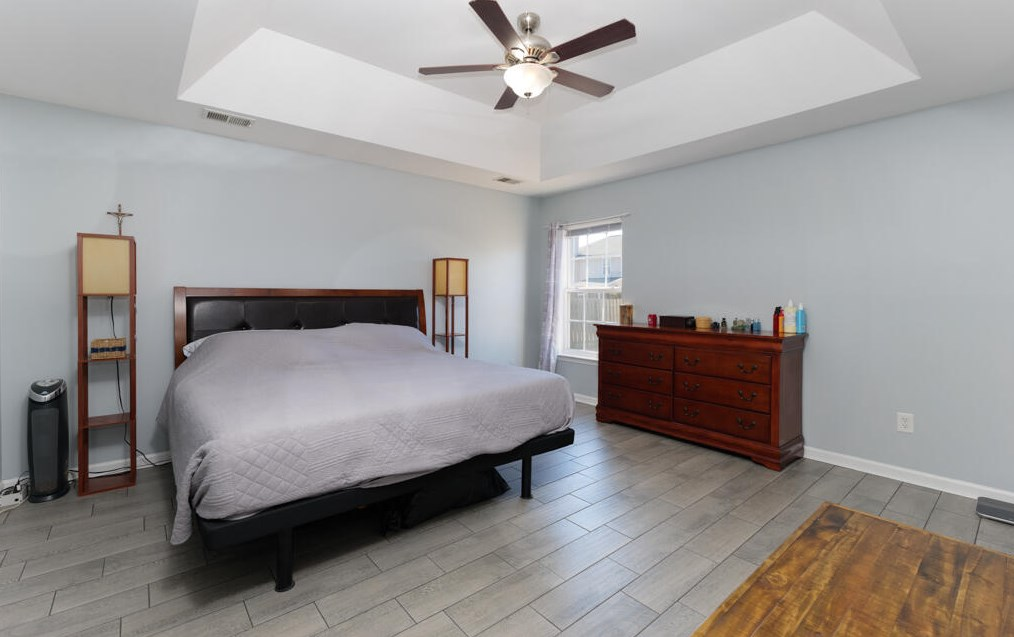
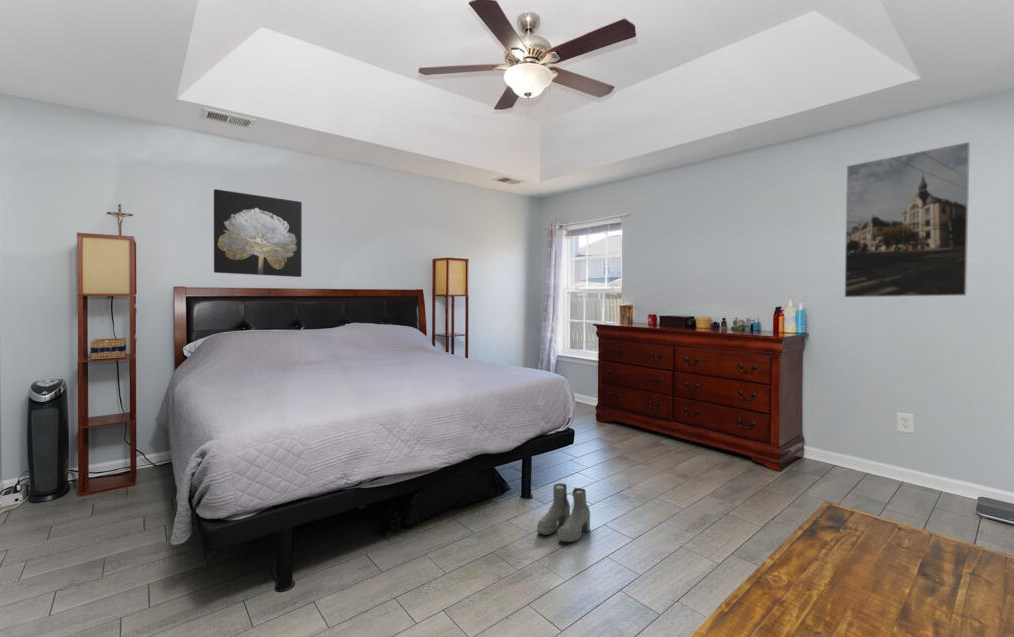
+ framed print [844,141,971,298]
+ boots [536,482,591,543]
+ wall art [213,188,303,278]
